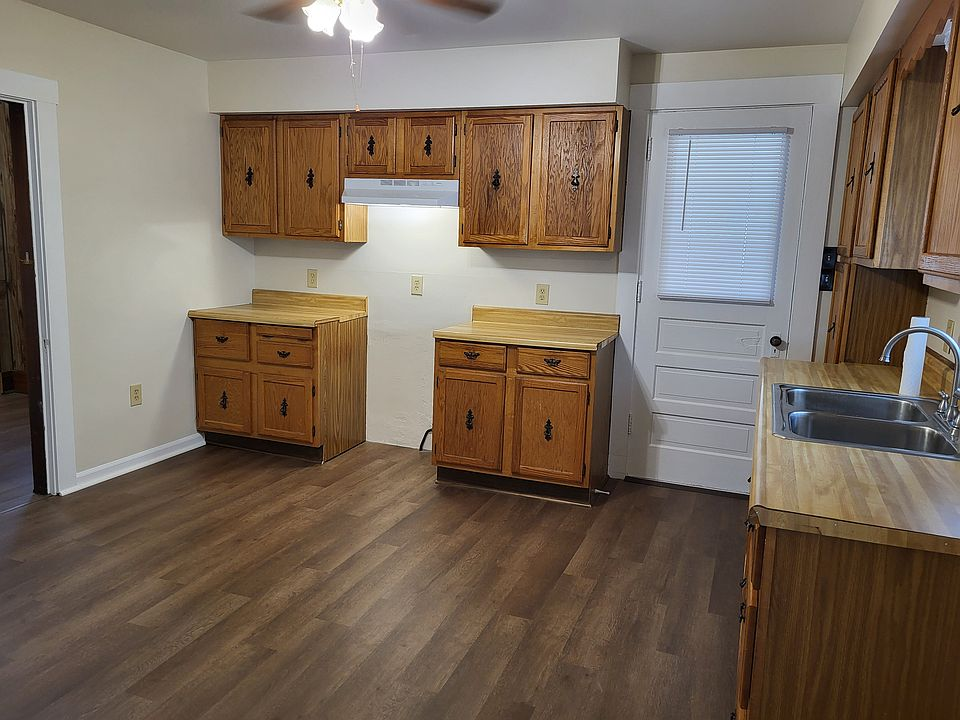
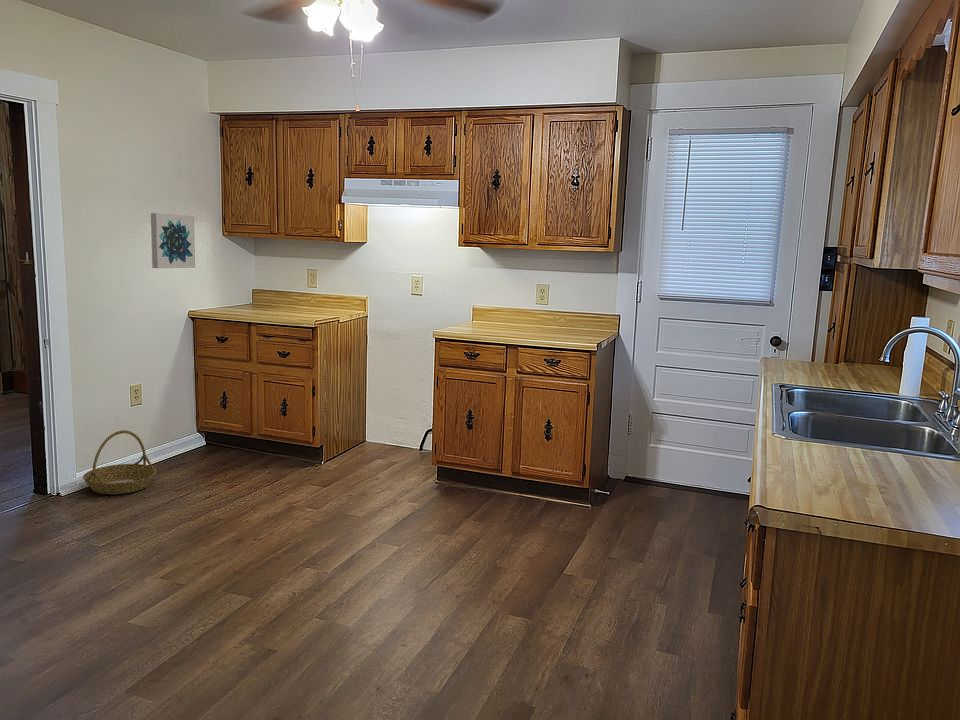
+ basket [82,429,158,495]
+ wall art [150,212,196,269]
